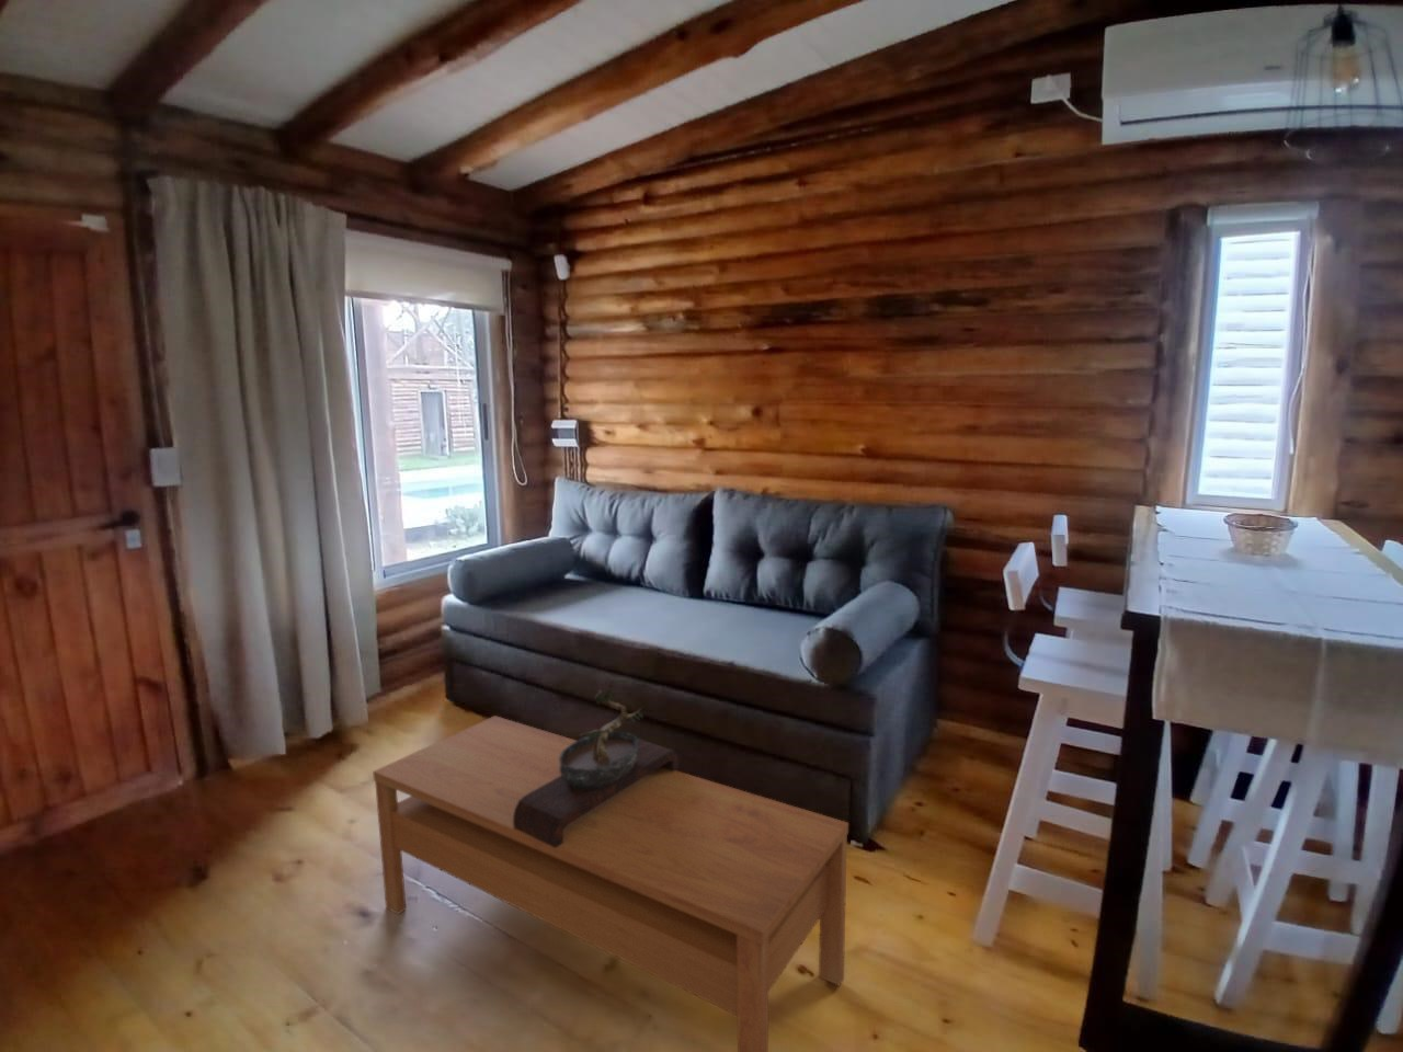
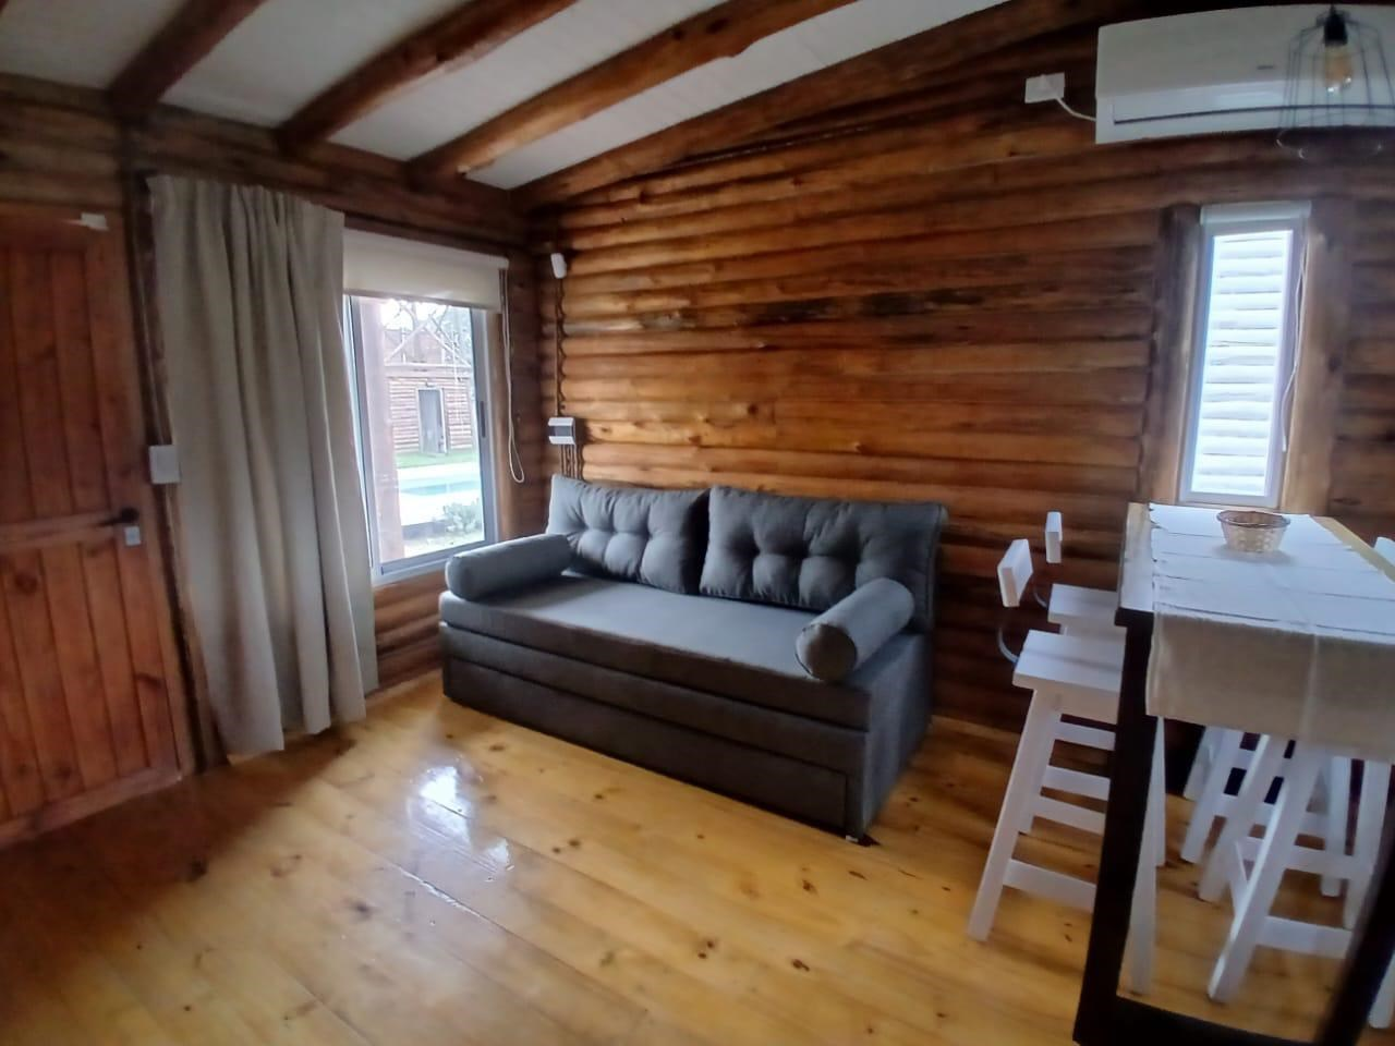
- bonsai tree [513,678,679,849]
- coffee table [371,715,850,1052]
